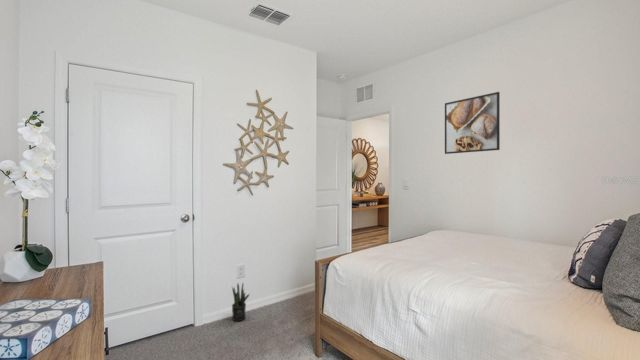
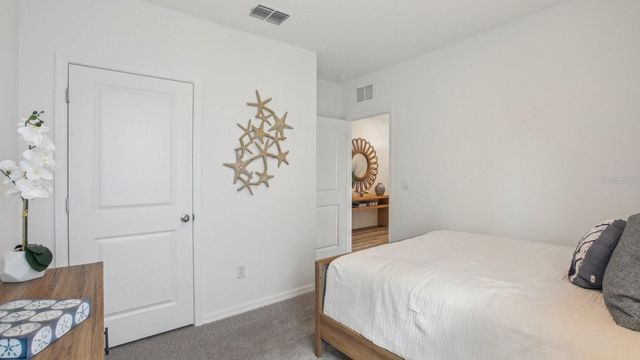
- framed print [444,91,501,155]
- potted plant [231,282,250,322]
